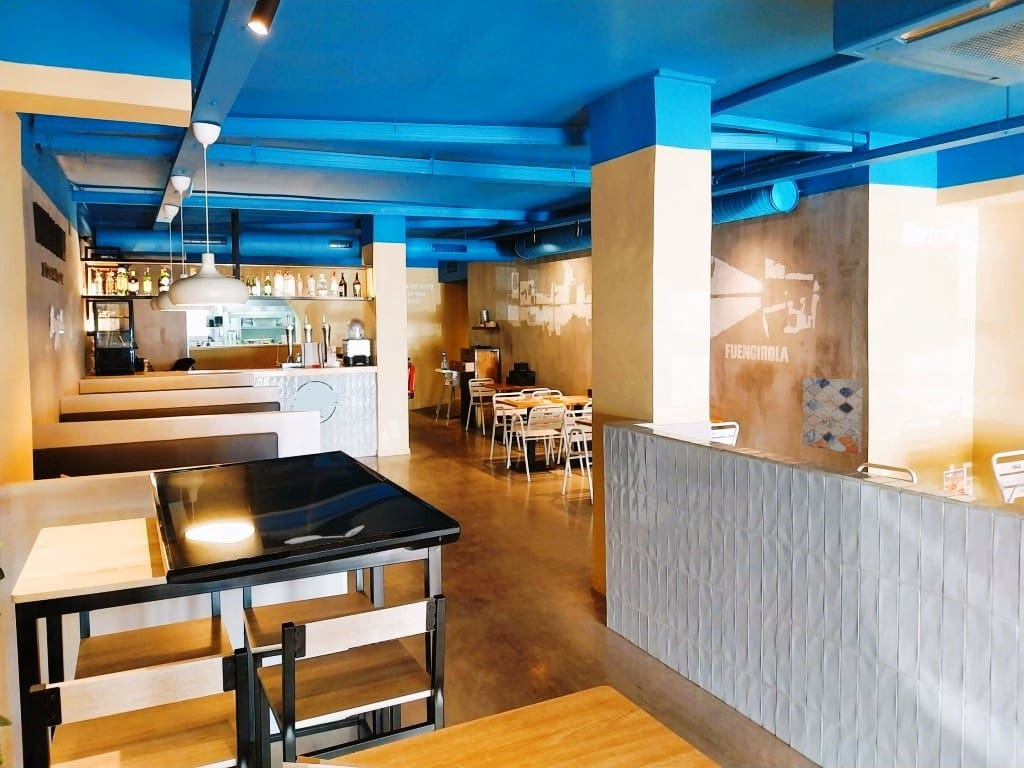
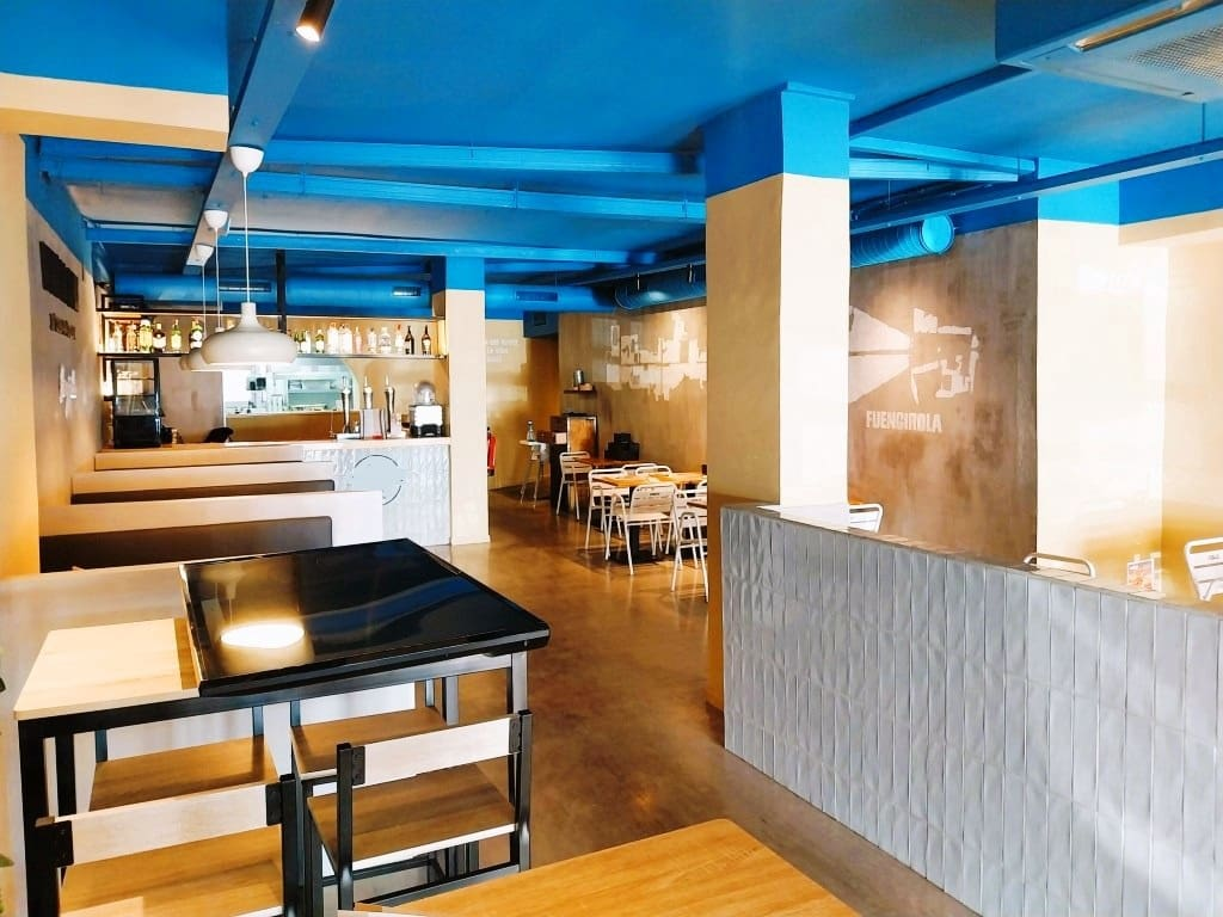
- spoon [284,525,365,545]
- wall art [801,377,863,455]
